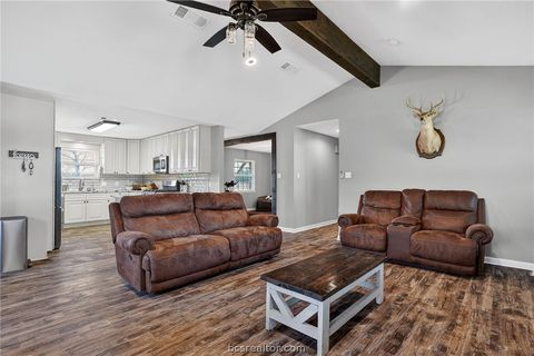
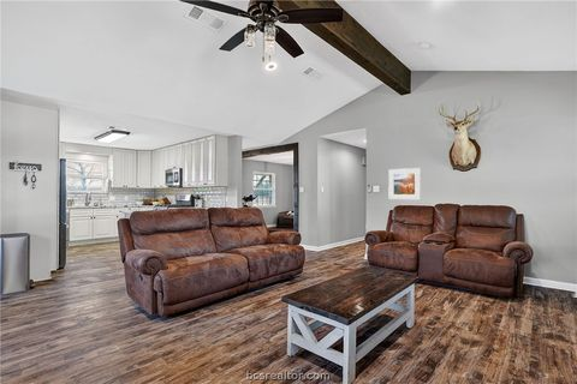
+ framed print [387,167,422,200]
